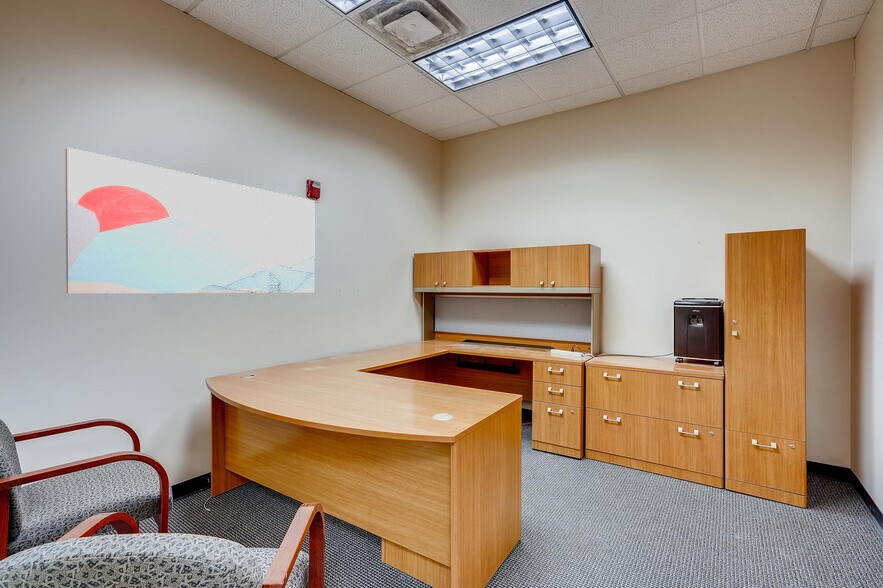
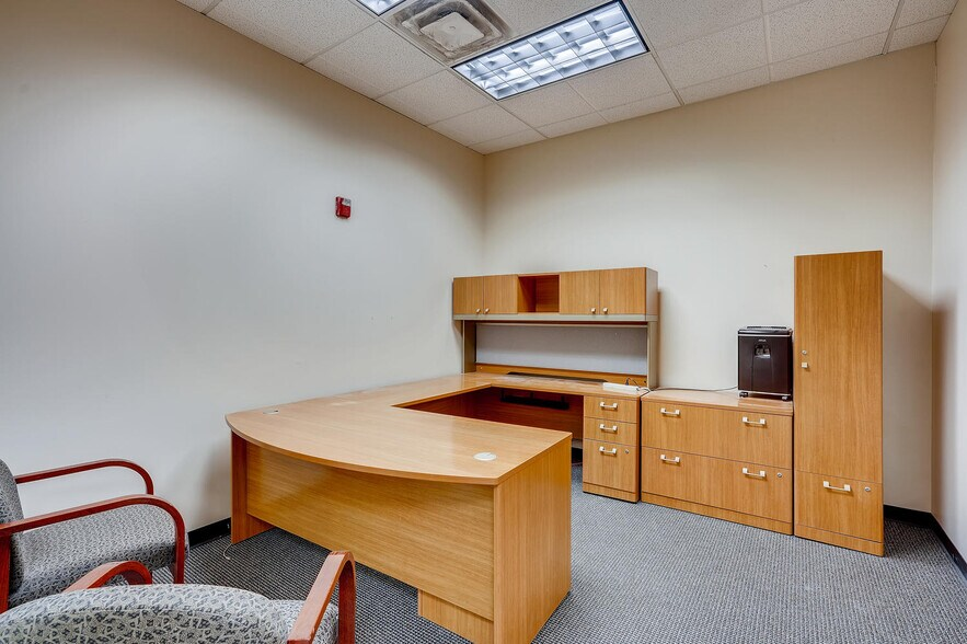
- wall art [64,147,316,294]
